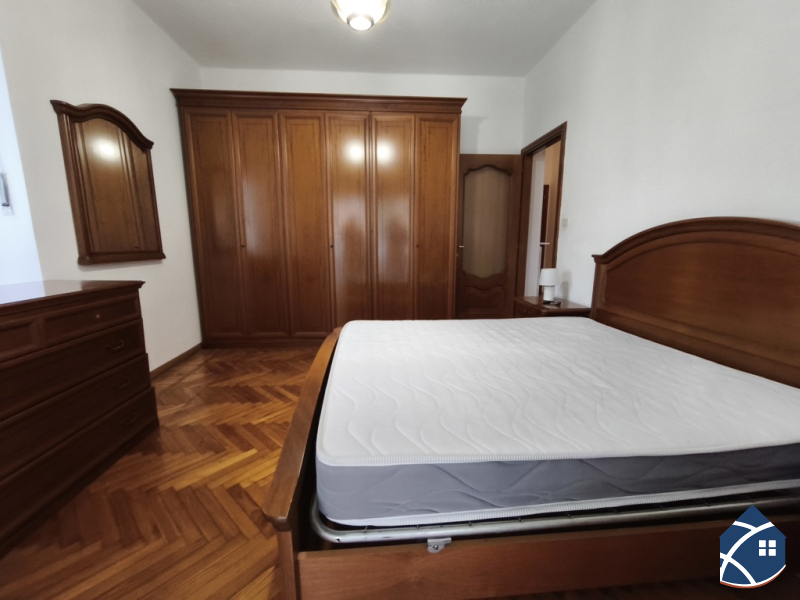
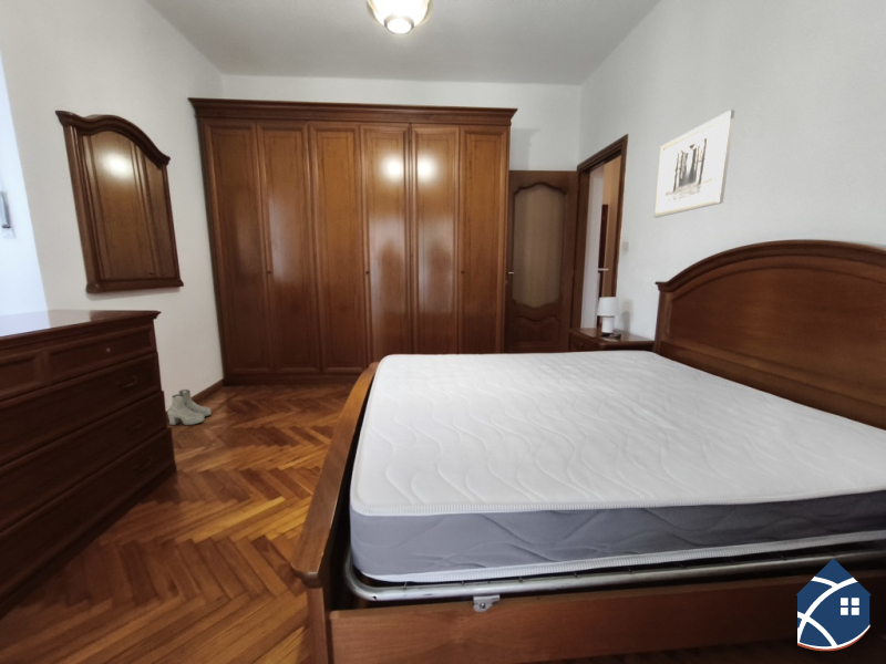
+ wall art [652,110,735,219]
+ boots [166,388,213,426]
